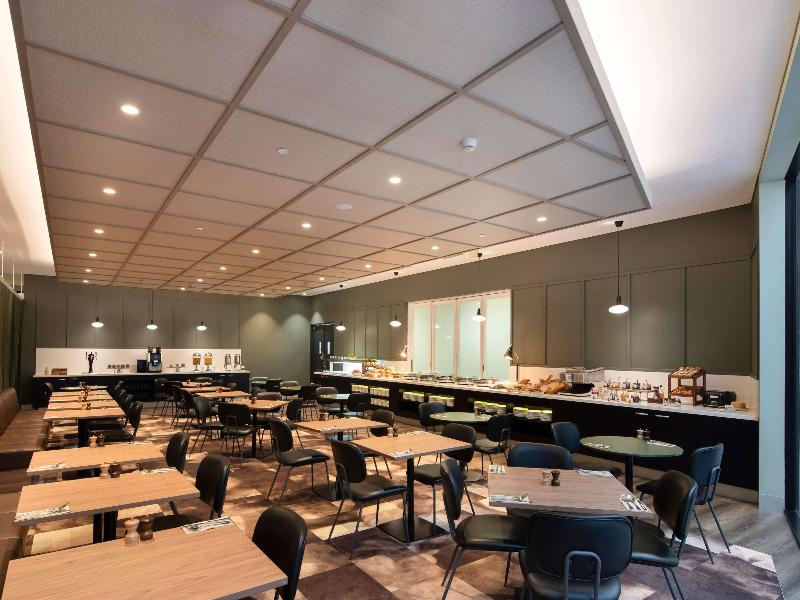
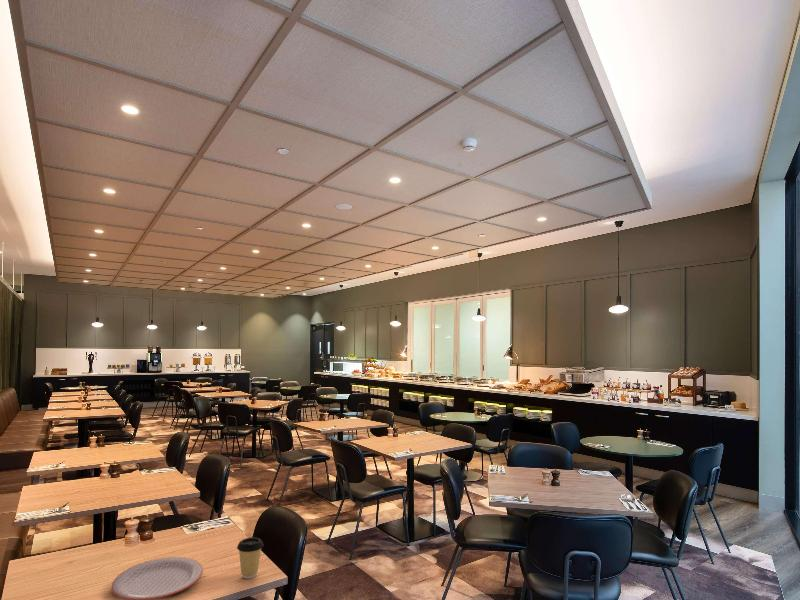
+ coffee cup [236,536,264,579]
+ plate [110,556,204,600]
